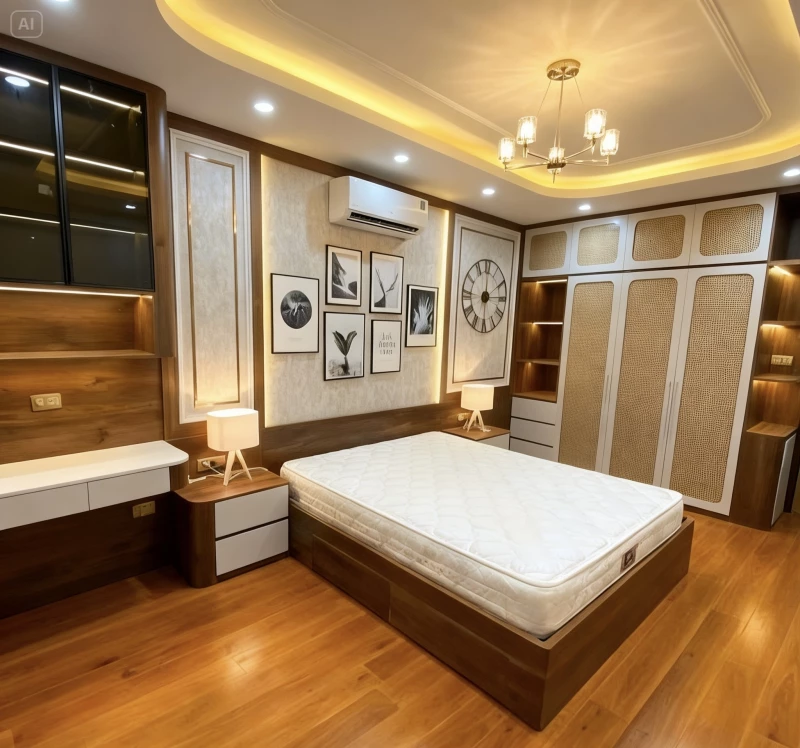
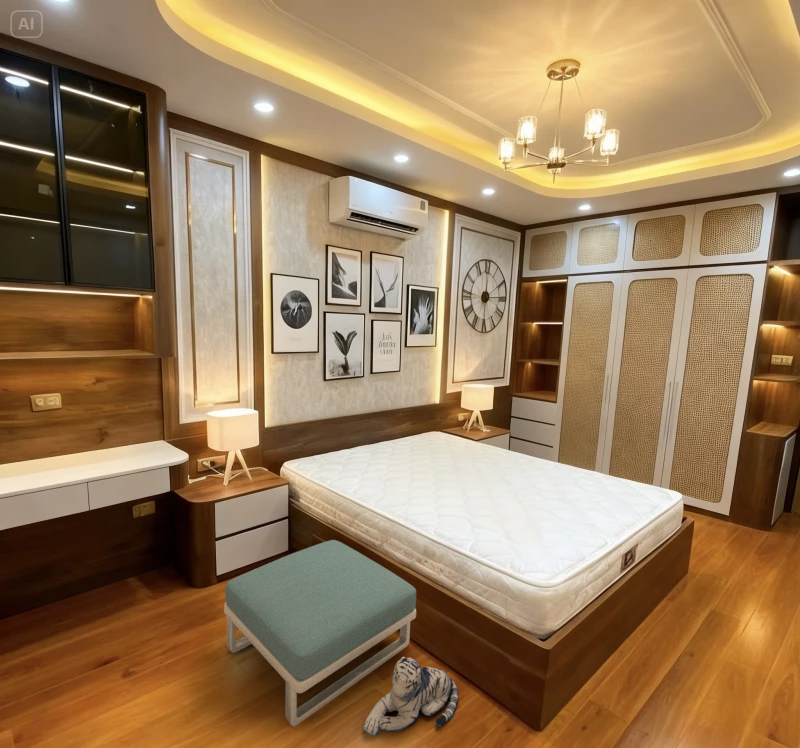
+ footstool [223,539,417,727]
+ plush toy [363,656,460,737]
